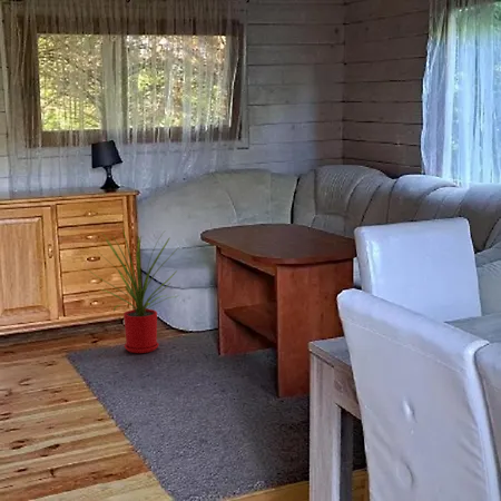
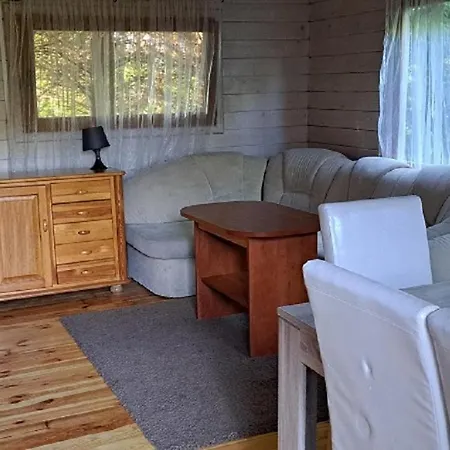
- house plant [87,227,180,354]
